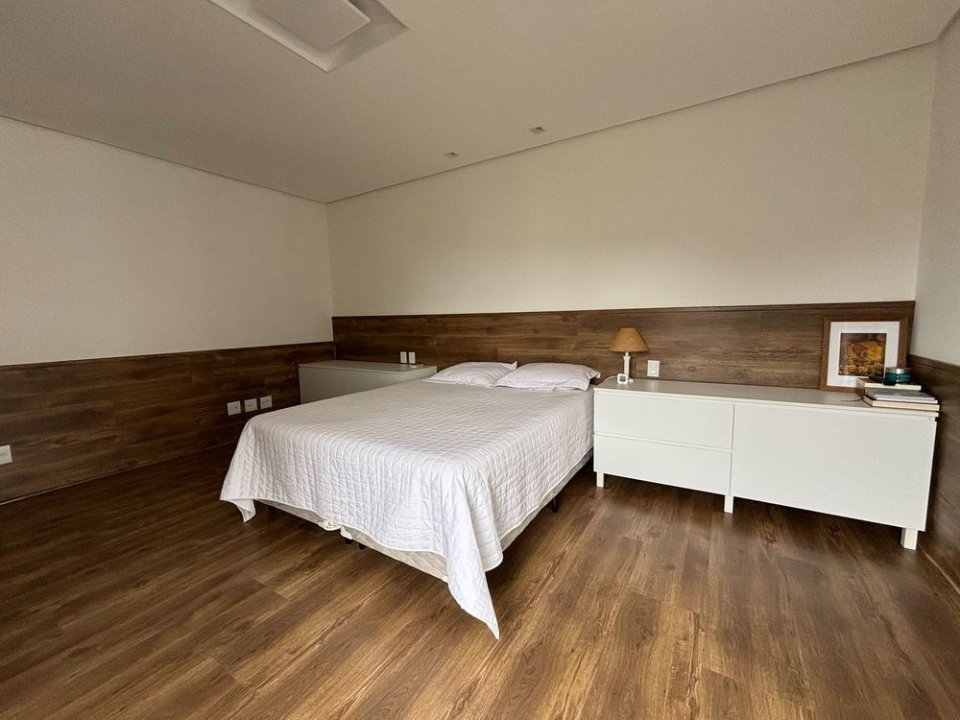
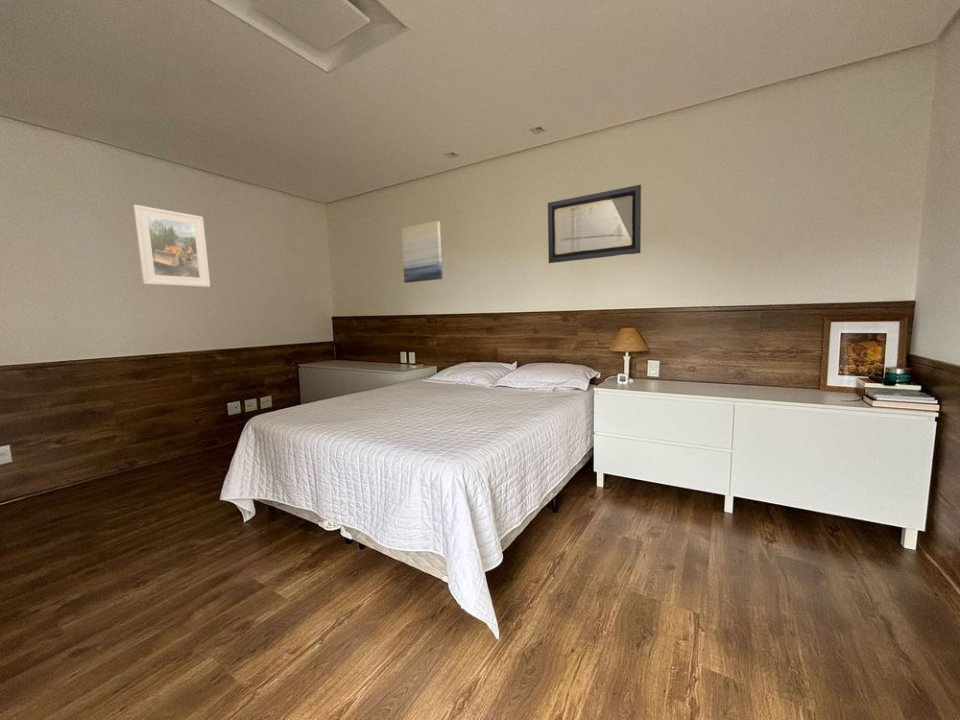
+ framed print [133,204,211,288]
+ wall art [547,184,642,264]
+ wall art [400,220,444,284]
